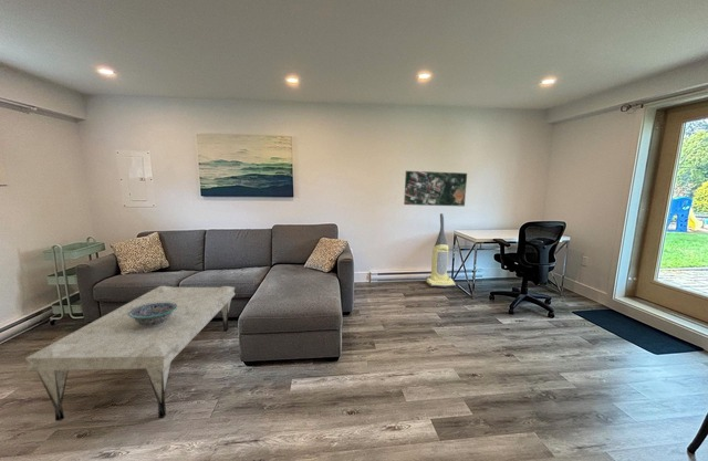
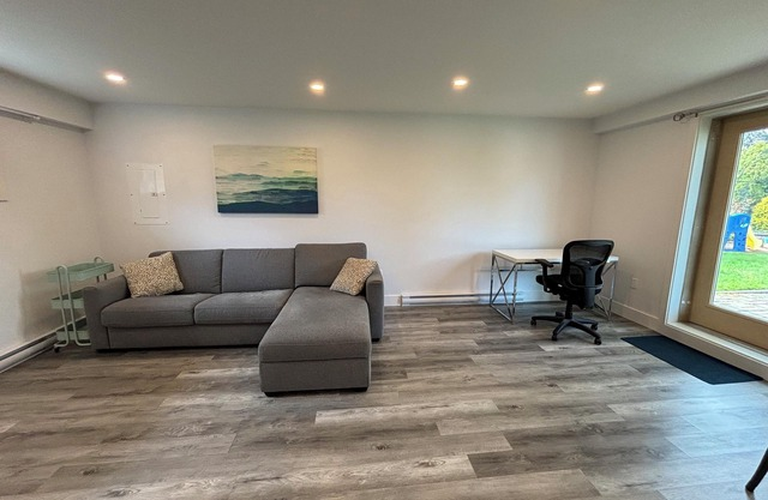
- vacuum cleaner [425,212,457,289]
- map [403,170,468,208]
- decorative bowl [128,302,177,327]
- coffee table [24,285,237,422]
